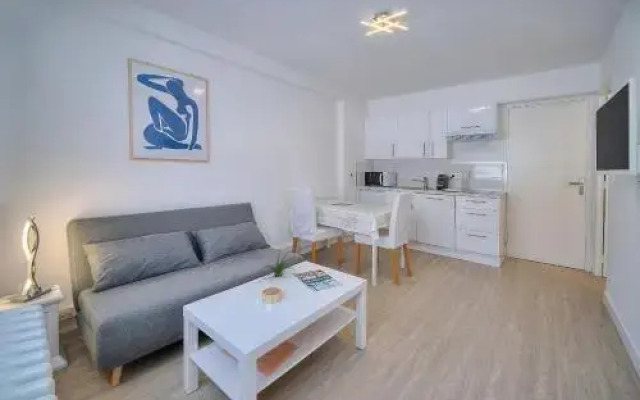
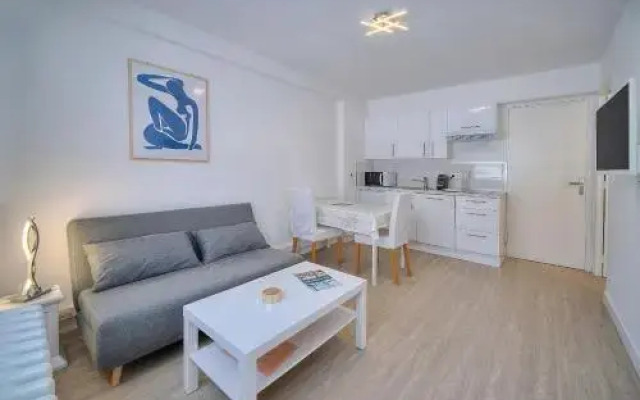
- plant [257,247,297,278]
